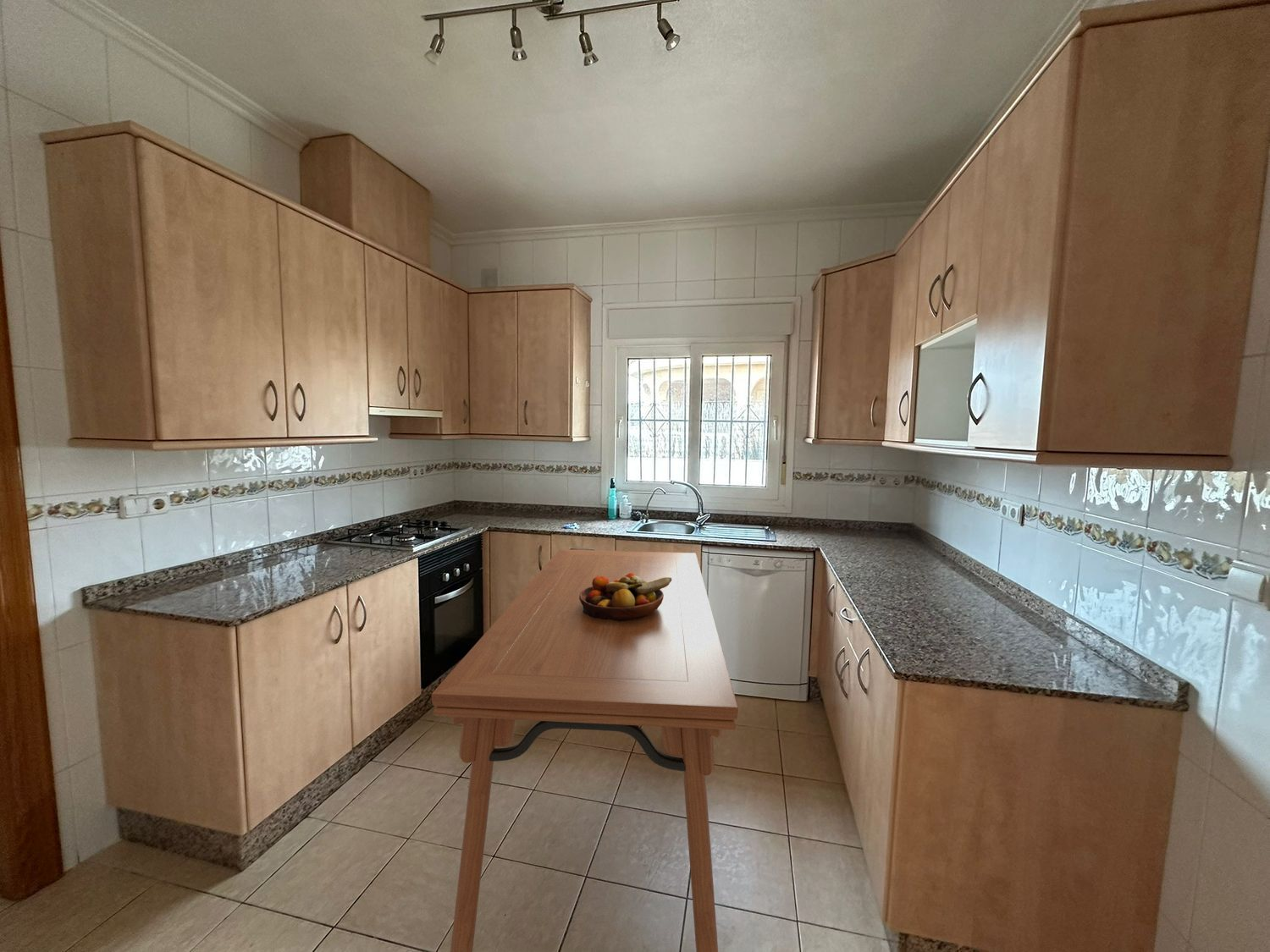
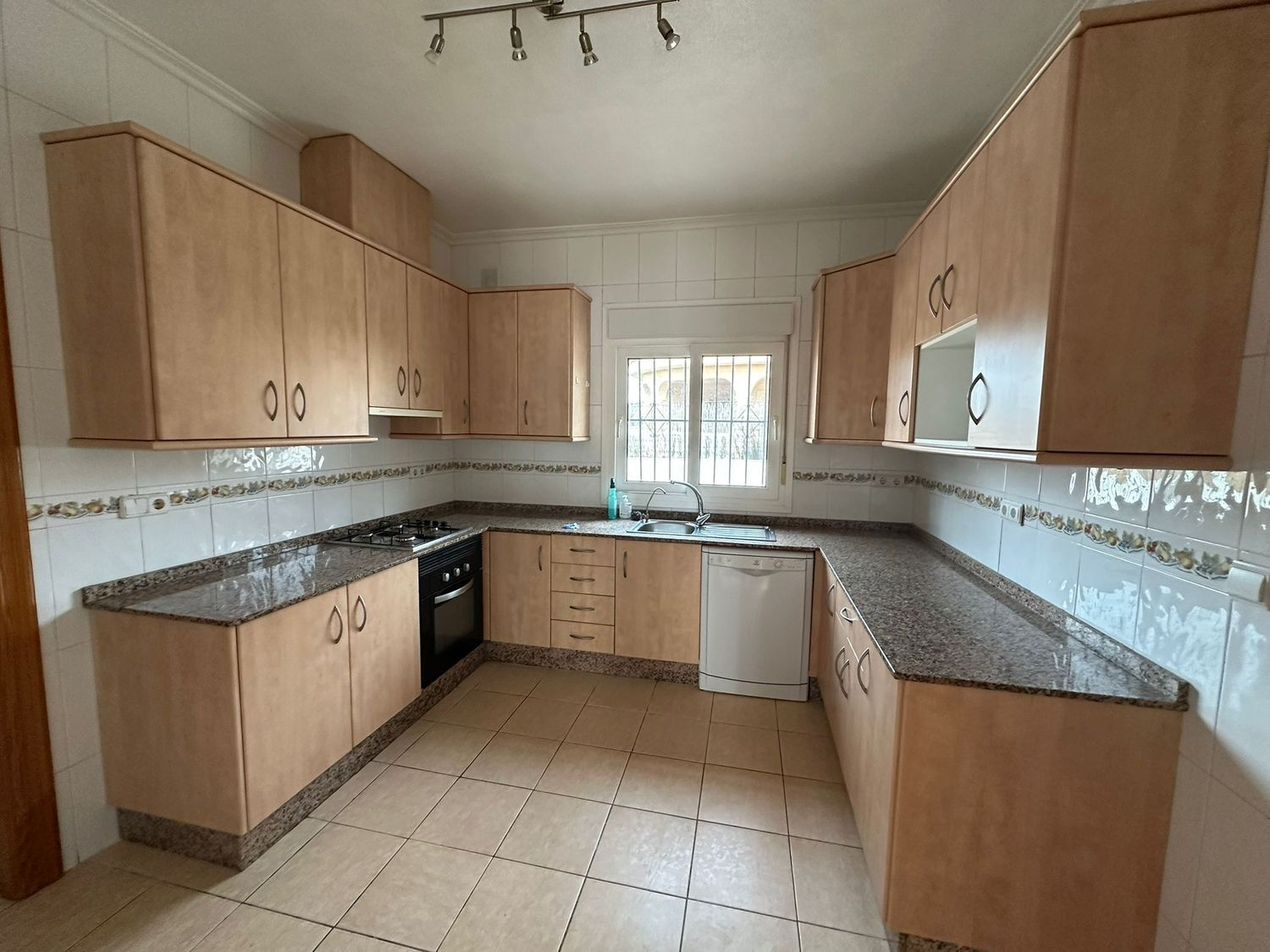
- fruit bowl [579,573,672,621]
- dining table [431,548,739,952]
